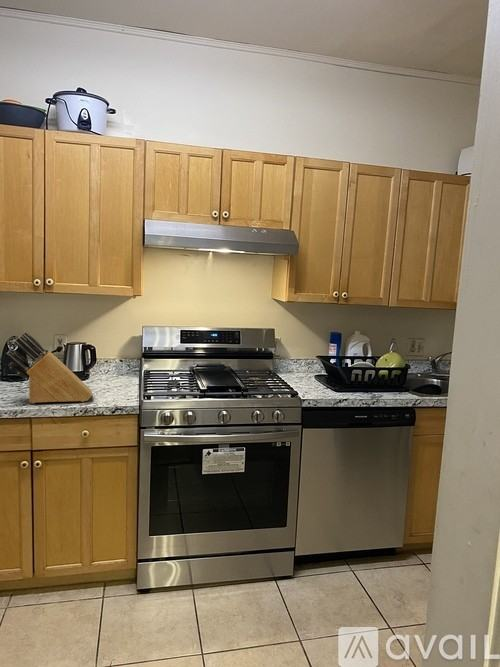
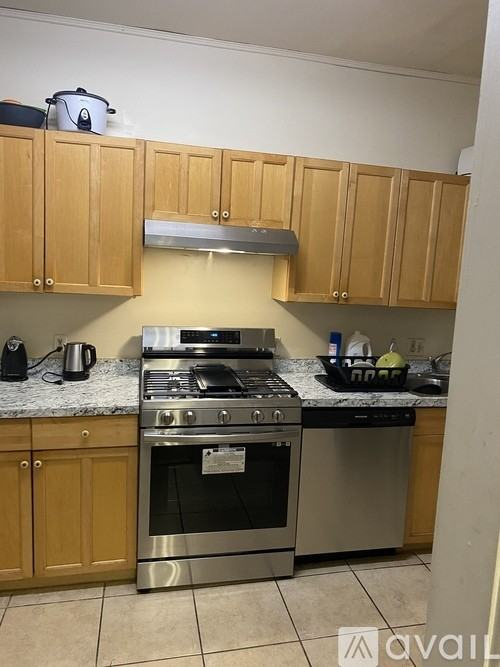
- knife block [5,331,93,404]
